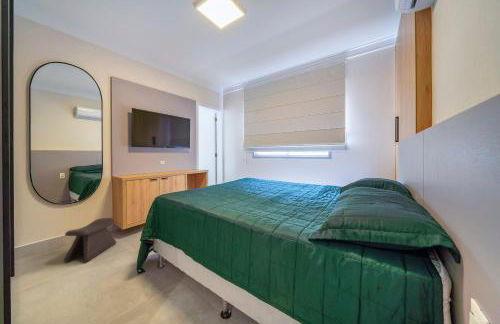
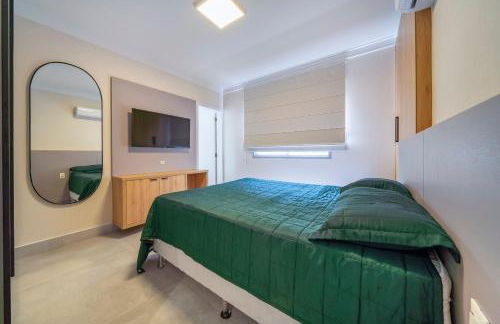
- stool [63,217,117,263]
